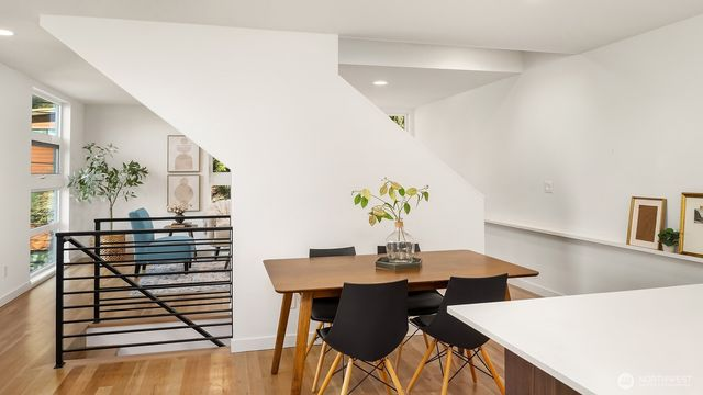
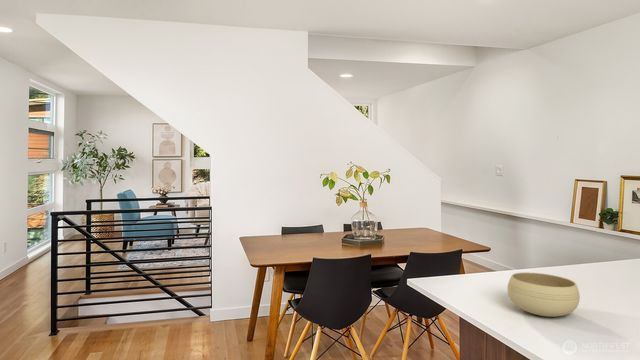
+ bowl [506,271,581,318]
